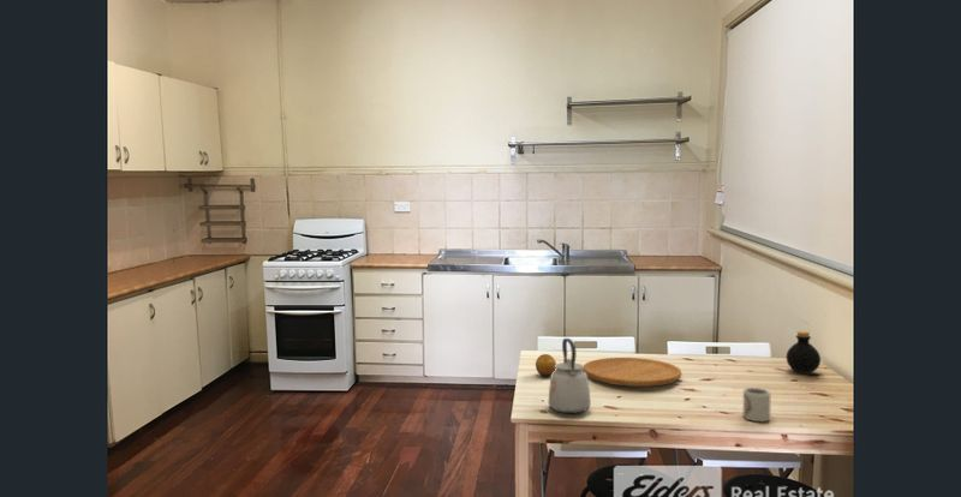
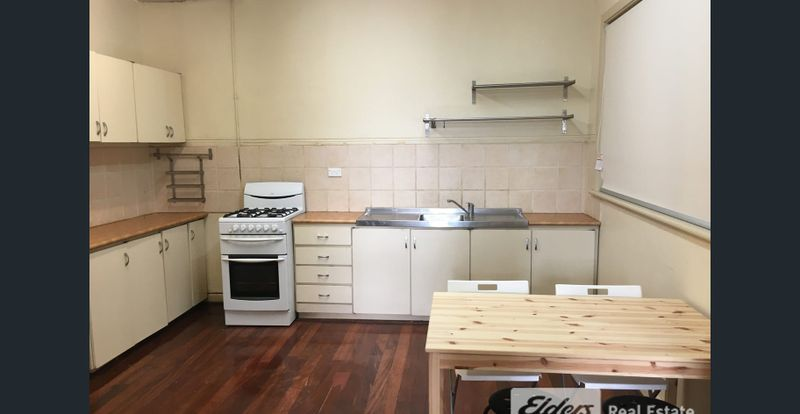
- kettle [548,337,592,414]
- cup [742,387,771,423]
- fruit [535,353,557,378]
- bottle [786,330,822,375]
- cutting board [583,357,682,388]
